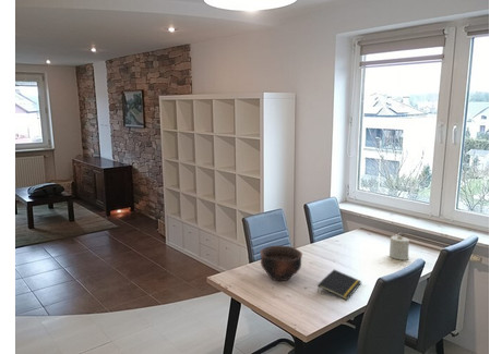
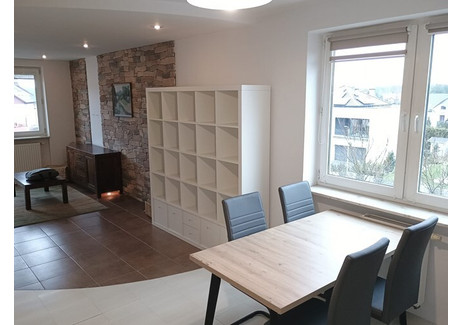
- candle [389,234,410,261]
- bowl [259,245,303,282]
- notepad [316,269,362,301]
